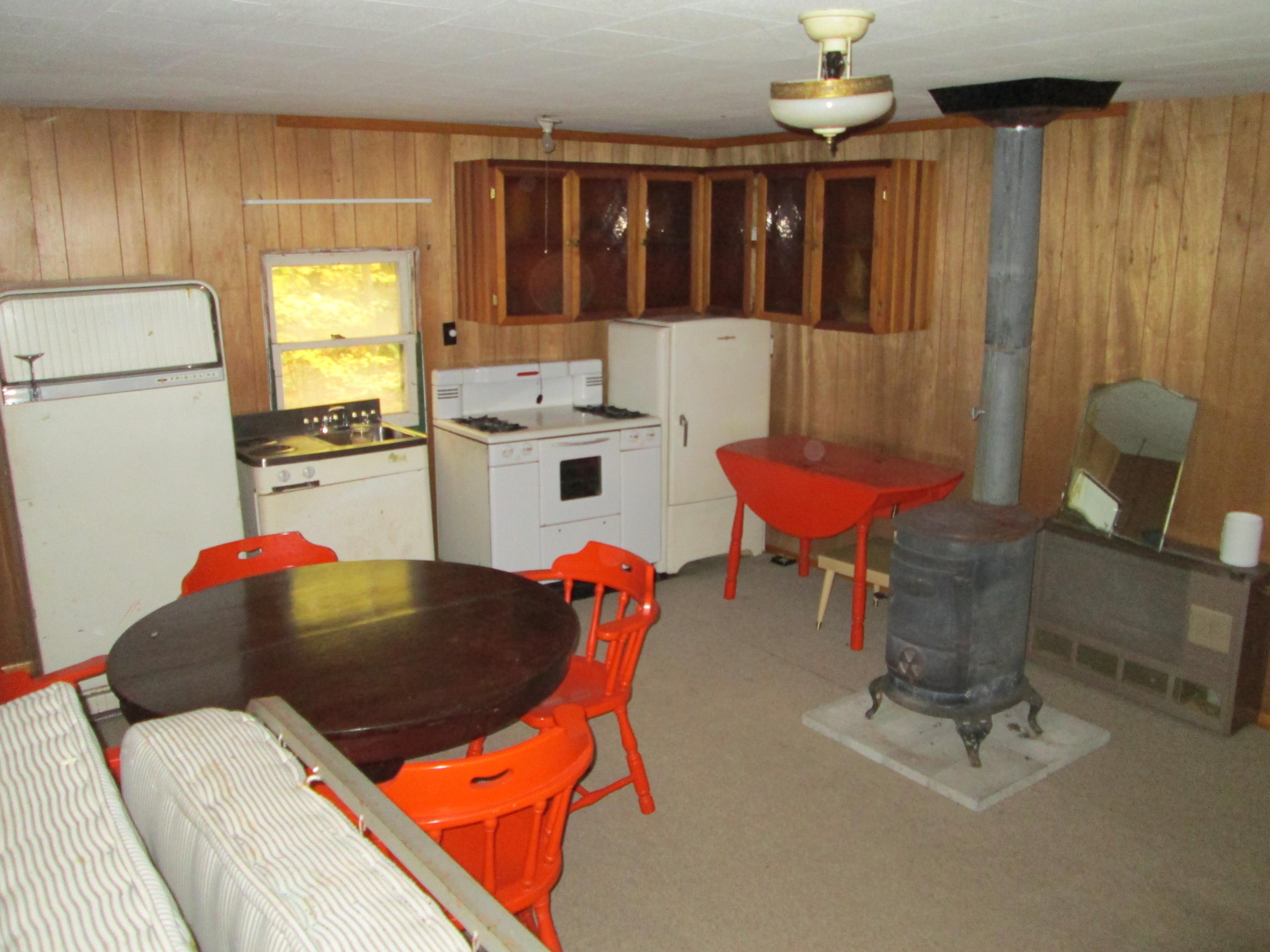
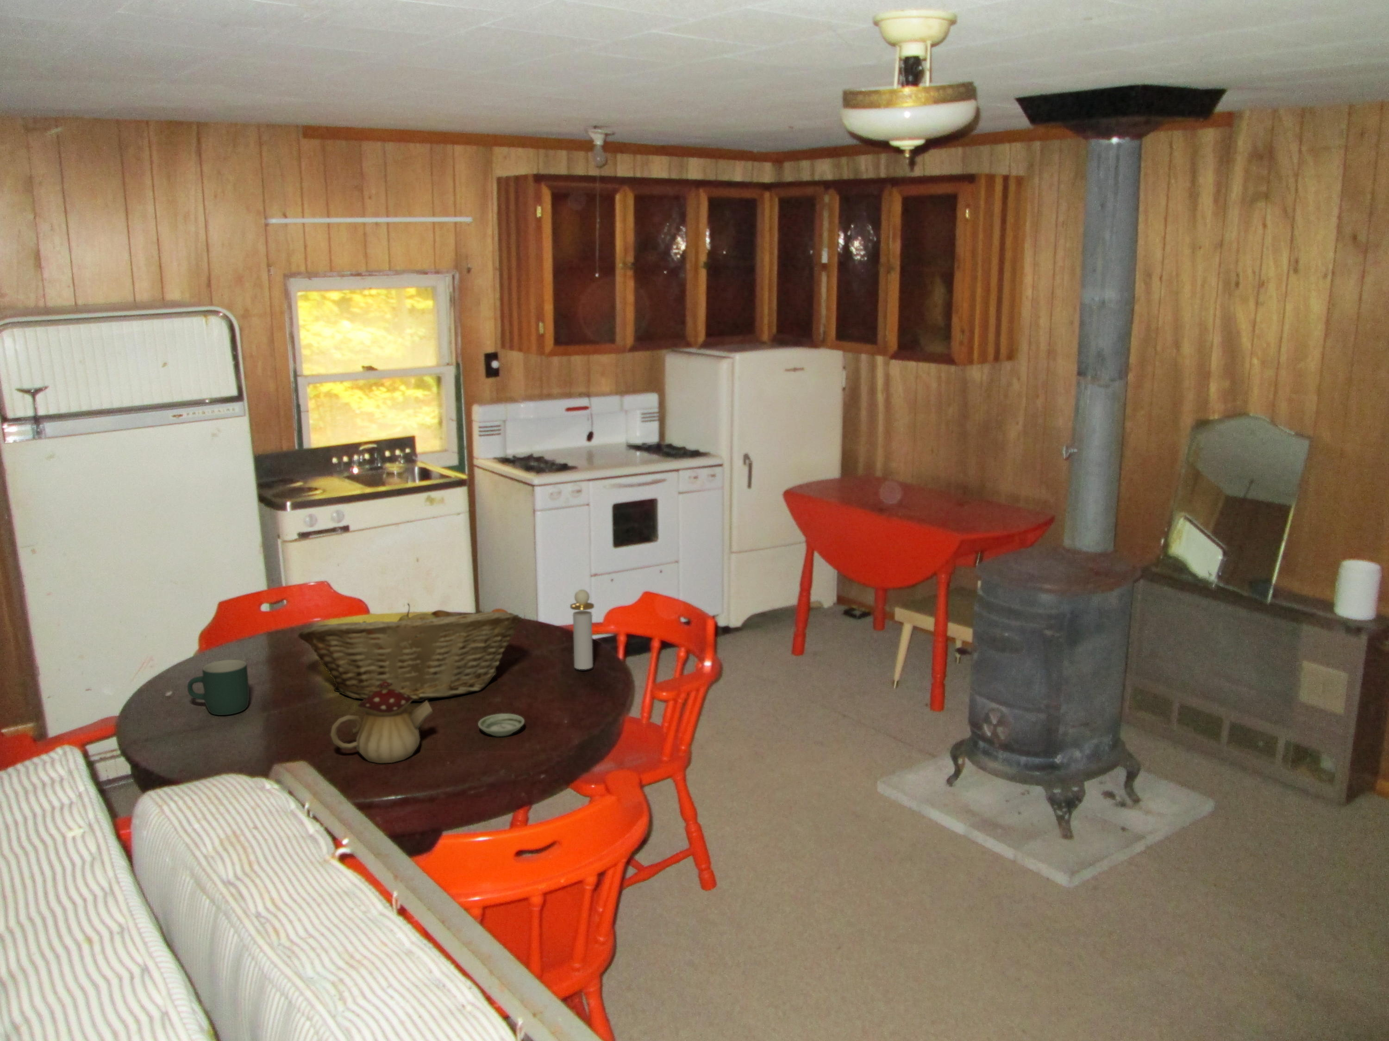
+ mug [187,659,249,716]
+ perfume bottle [570,589,595,670]
+ teapot [330,681,433,764]
+ fruit basket [297,603,523,702]
+ saucer [477,713,525,737]
